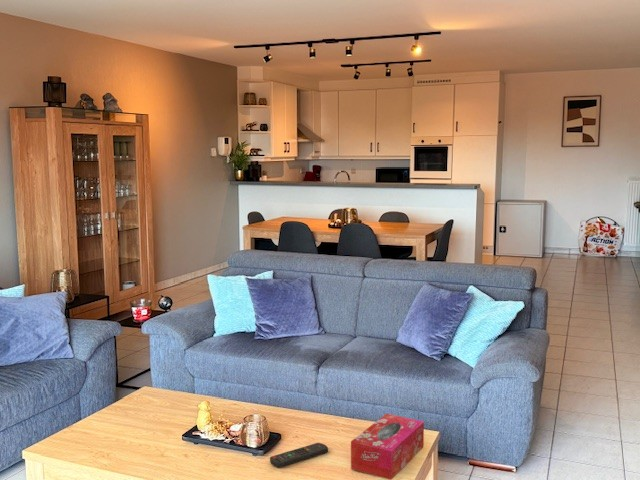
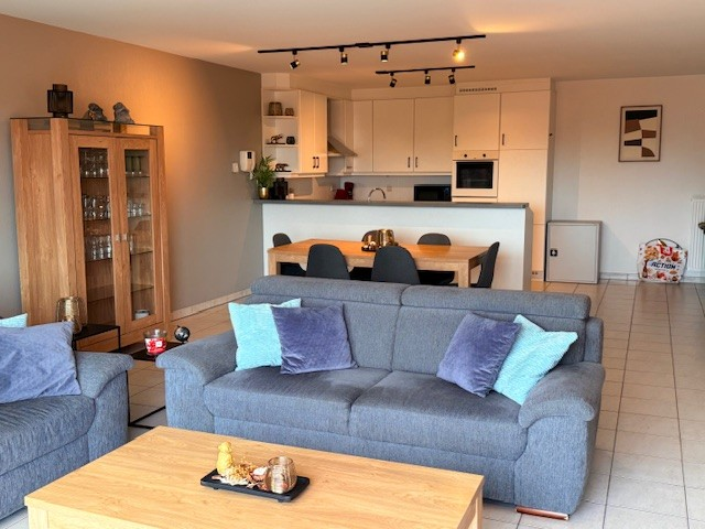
- tissue box [350,413,425,480]
- remote control [269,442,329,468]
